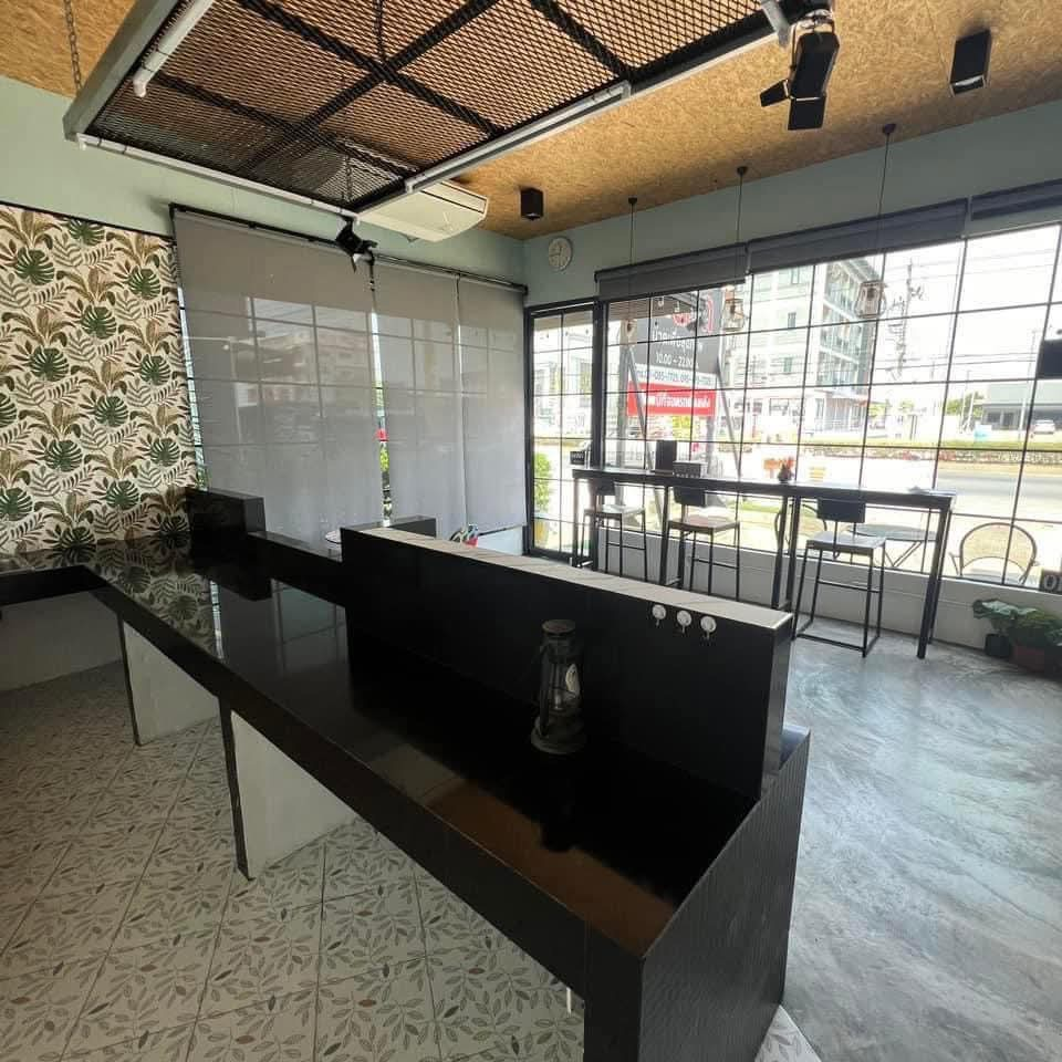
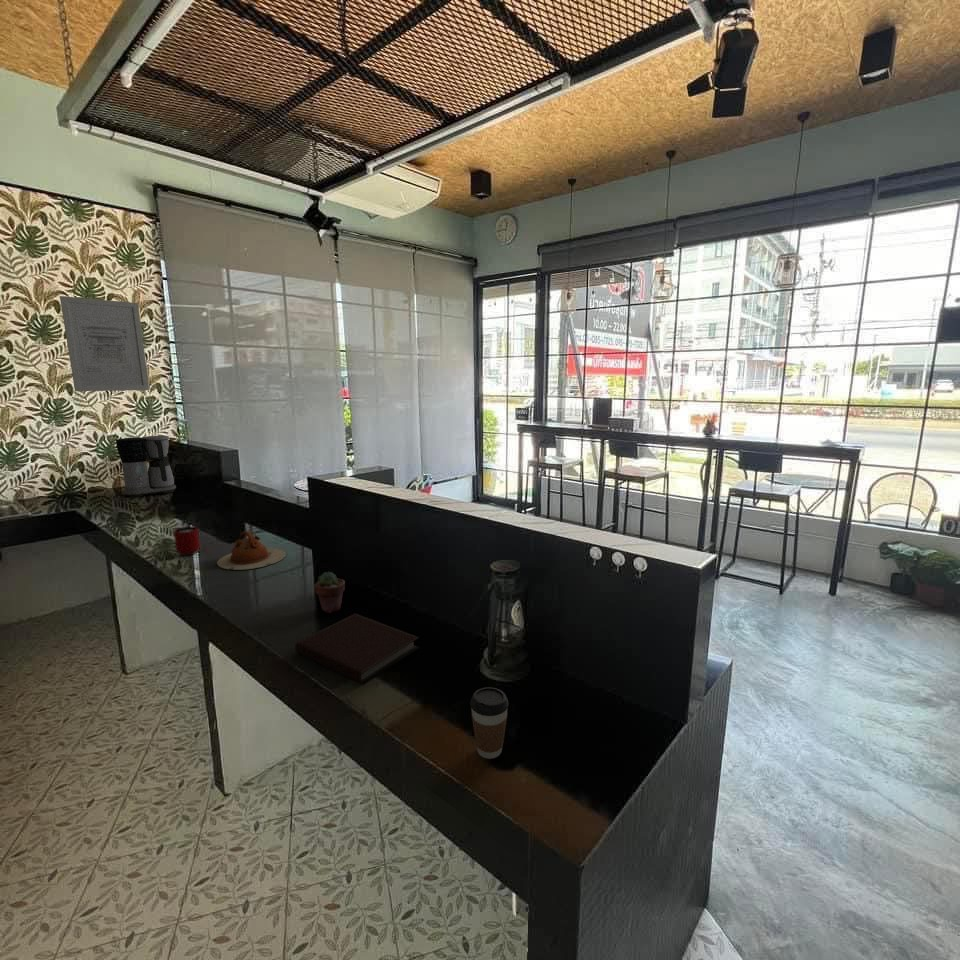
+ notebook [294,612,421,685]
+ mug [173,525,201,557]
+ coffee maker [115,435,177,498]
+ teapot [216,530,287,571]
+ wall art [59,295,150,392]
+ potted succulent [314,571,346,614]
+ coffee cup [469,686,510,760]
